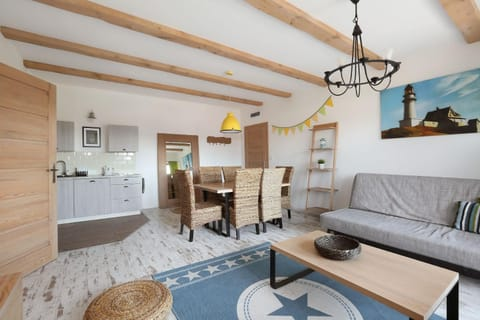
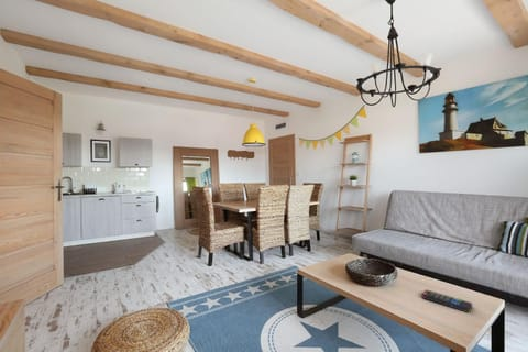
+ remote control [420,288,473,314]
